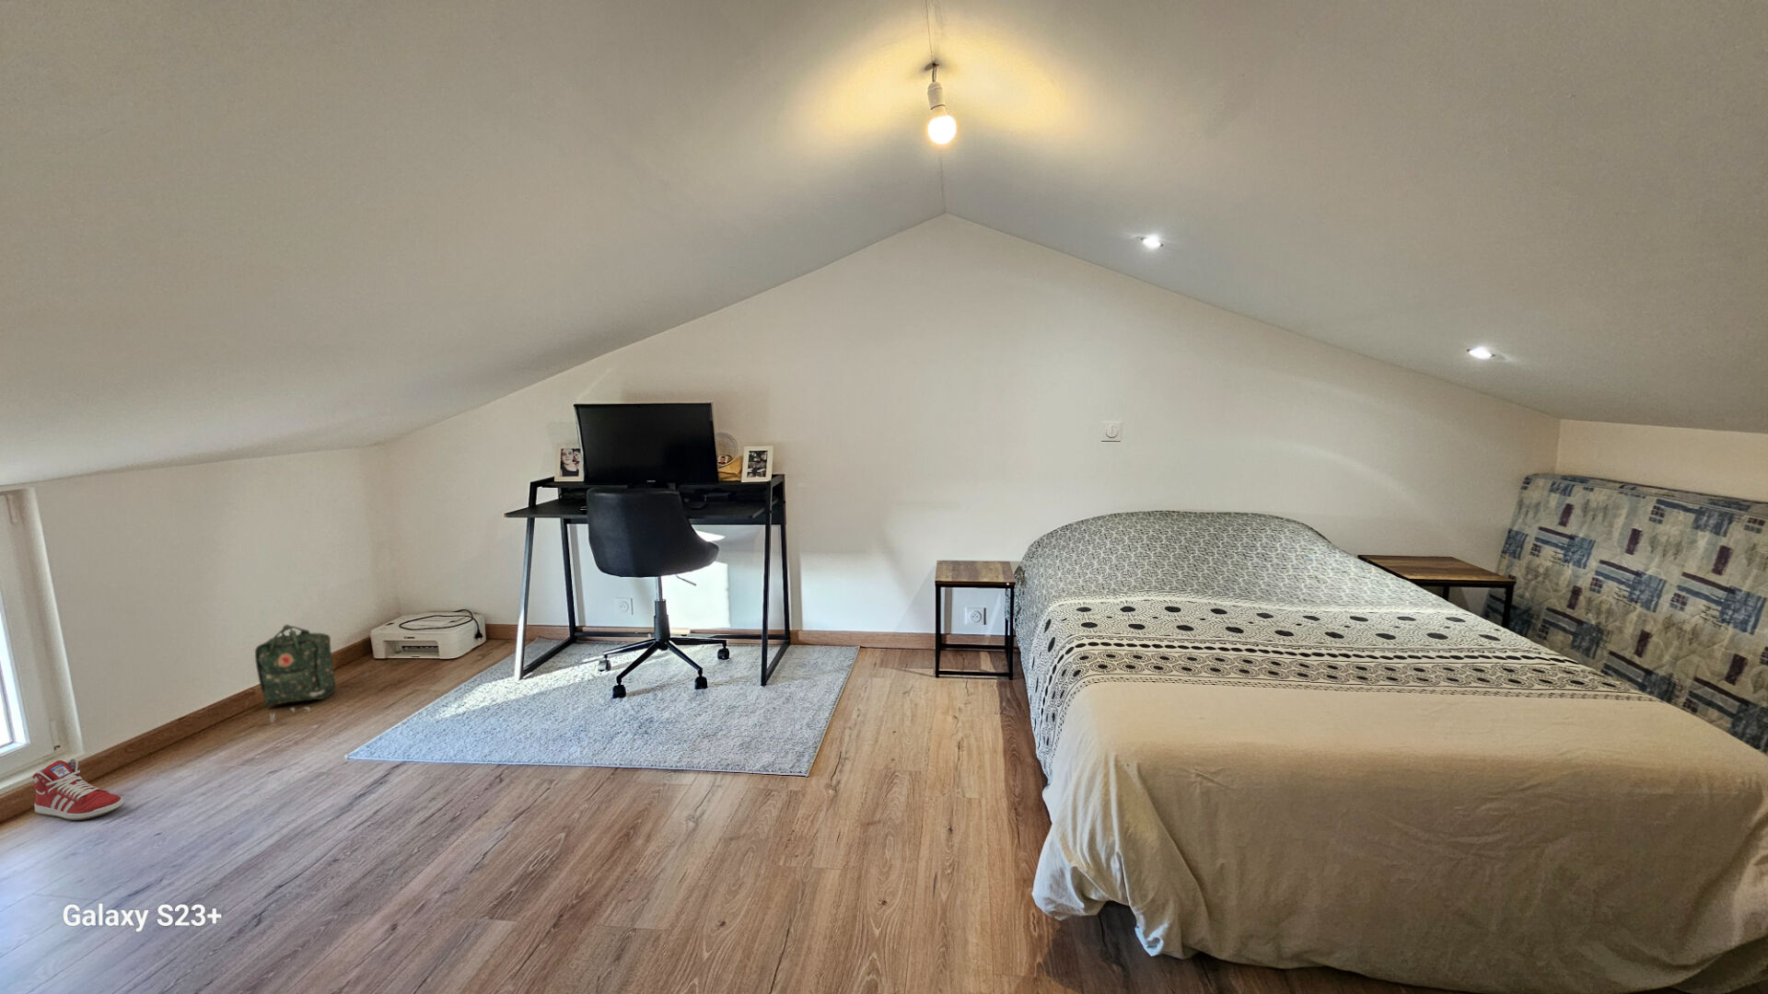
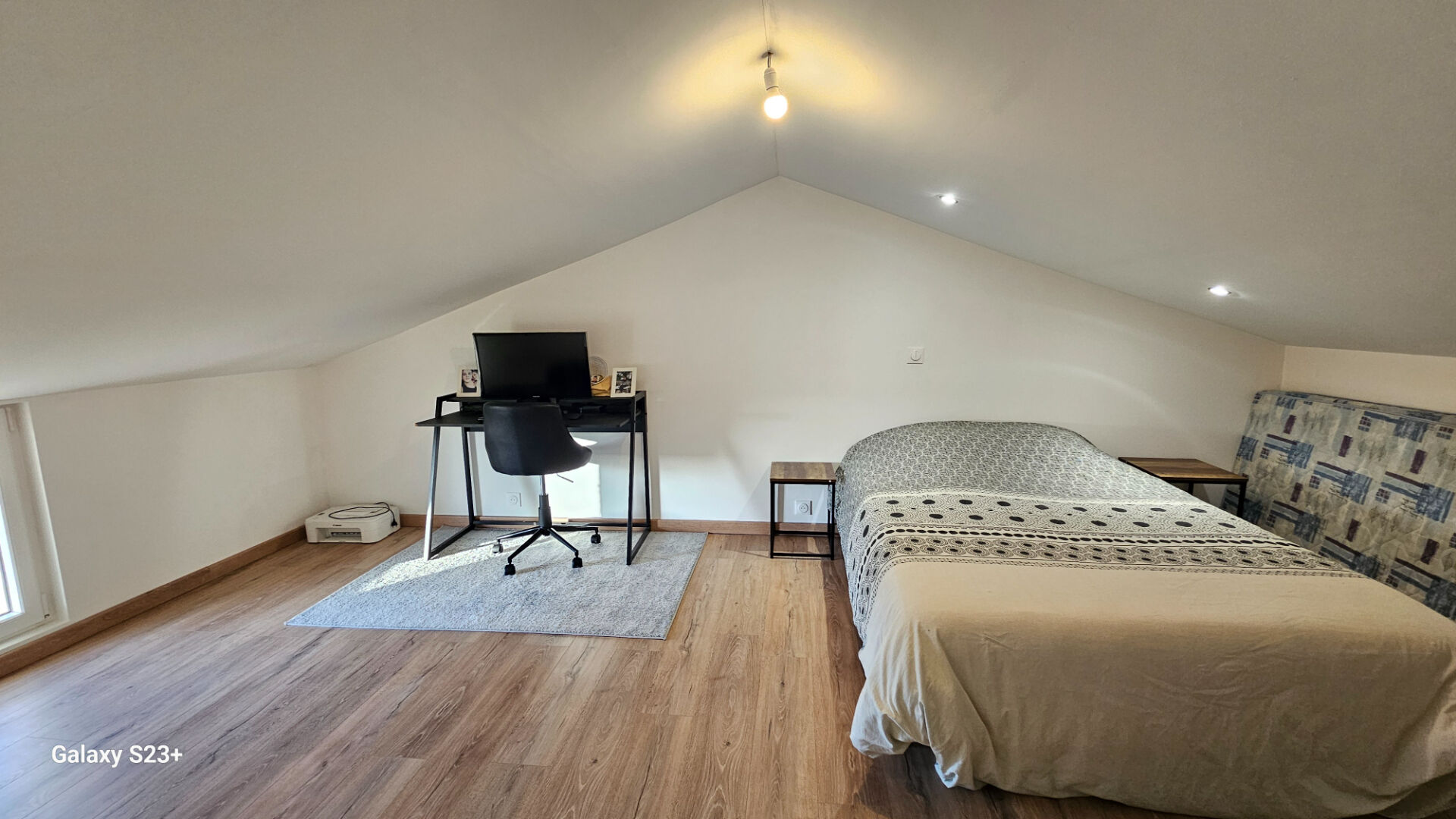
- sneaker [32,757,125,820]
- backpack [254,623,369,725]
